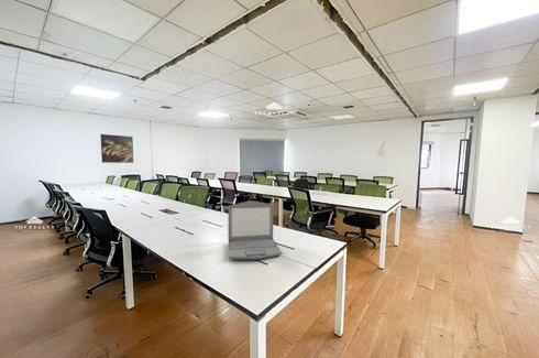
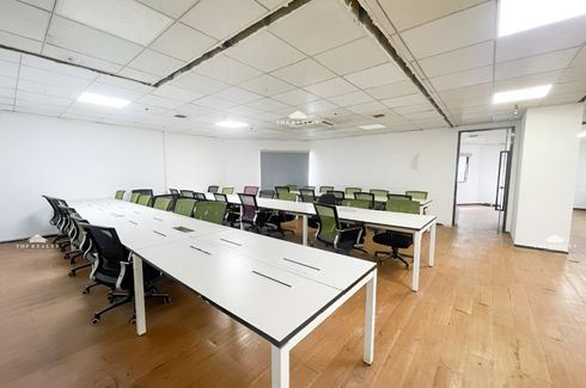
- laptop [228,199,283,261]
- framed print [100,133,134,164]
